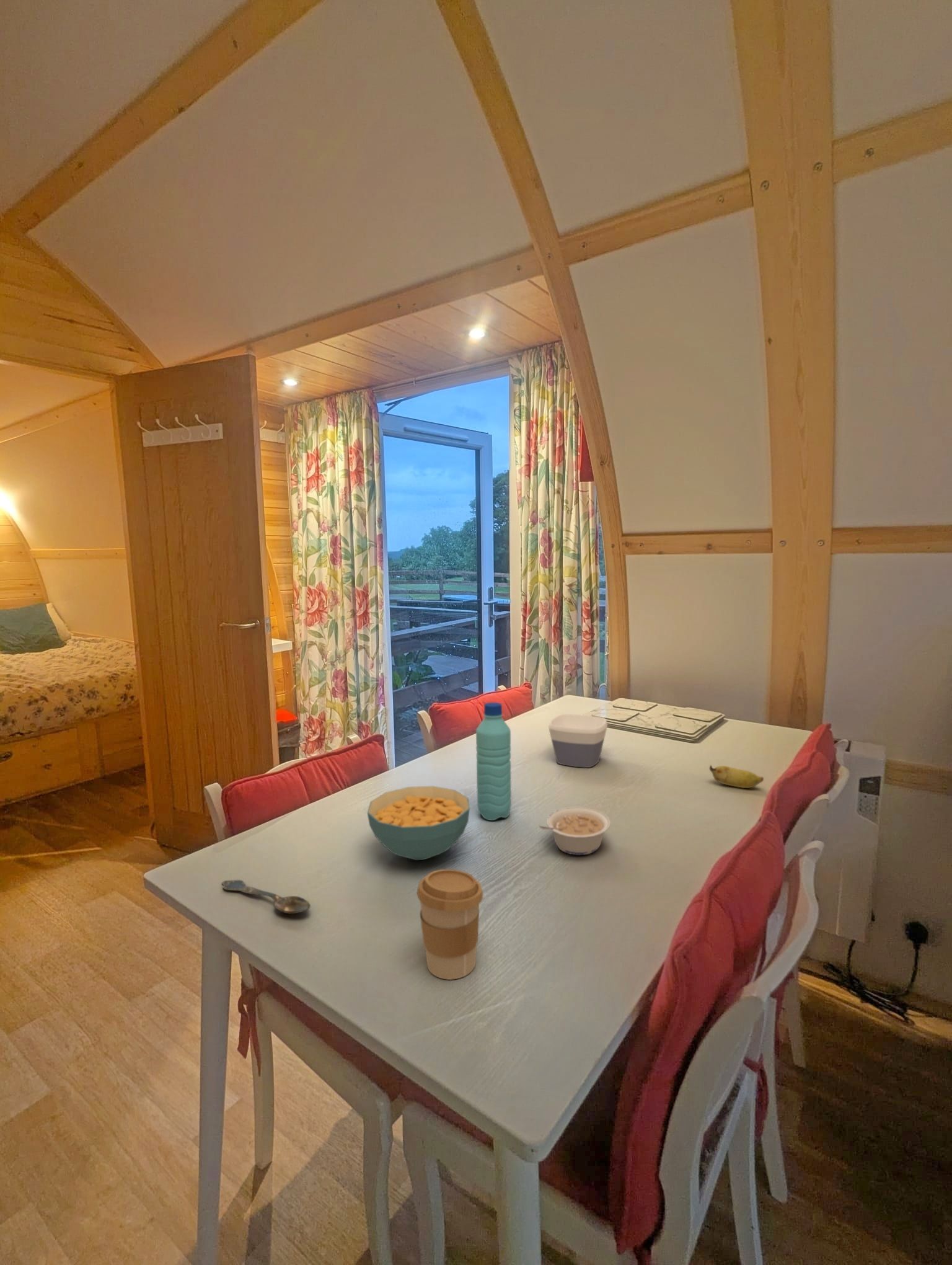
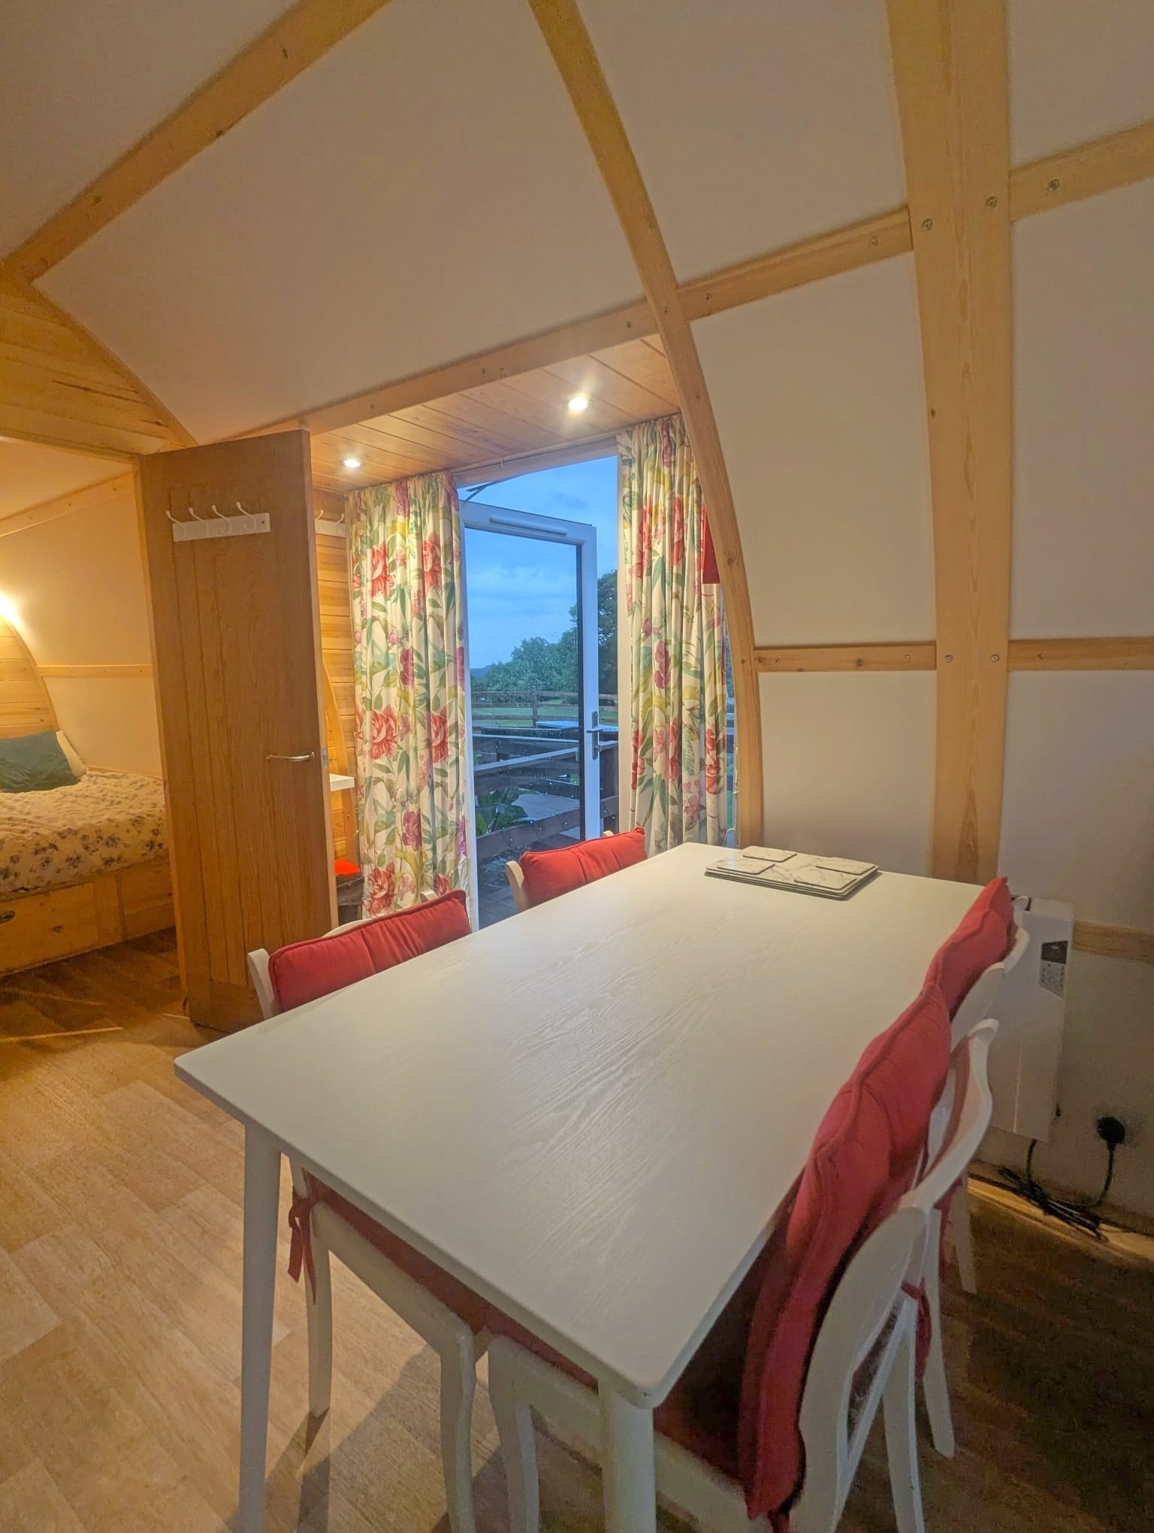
- coffee cup [417,869,483,980]
- banana [709,765,764,789]
- water bottle [475,702,512,821]
- bowl [548,714,608,768]
- spoon [221,879,311,915]
- legume [538,807,611,856]
- cereal bowl [366,786,470,861]
